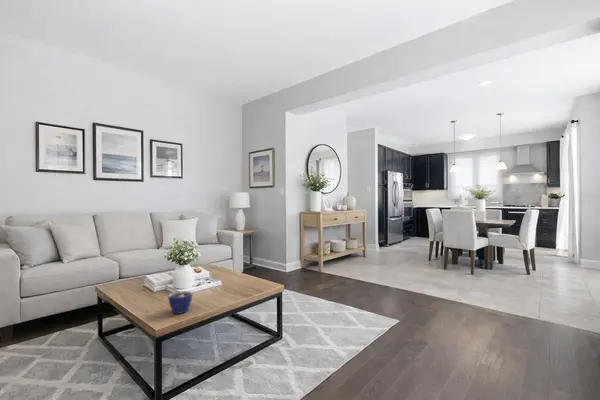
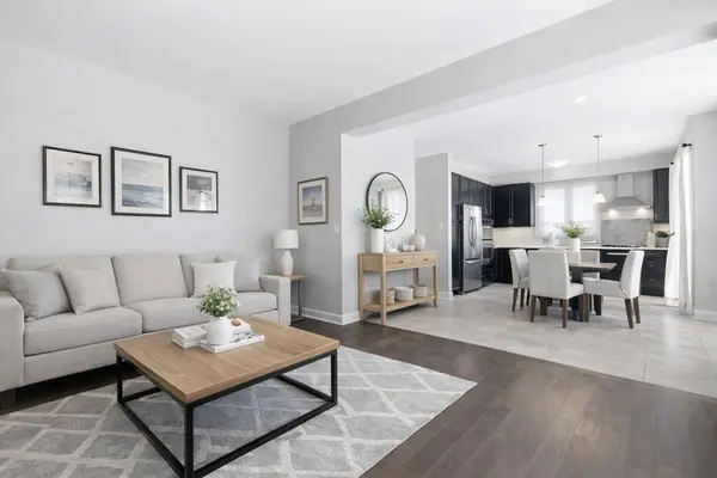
- cup [167,290,193,315]
